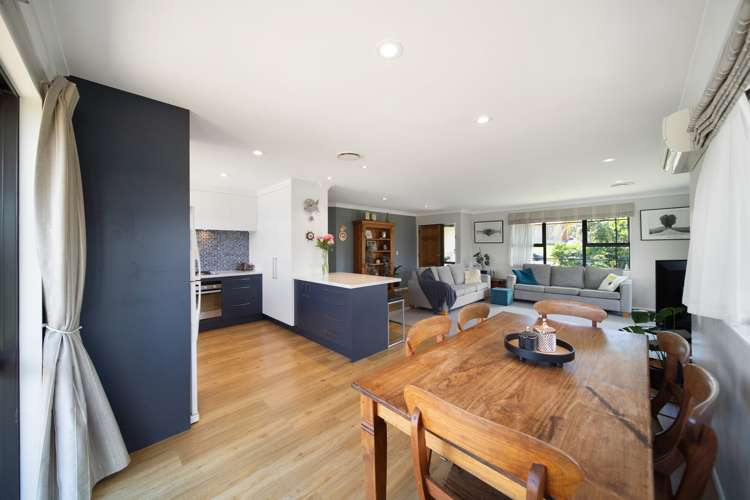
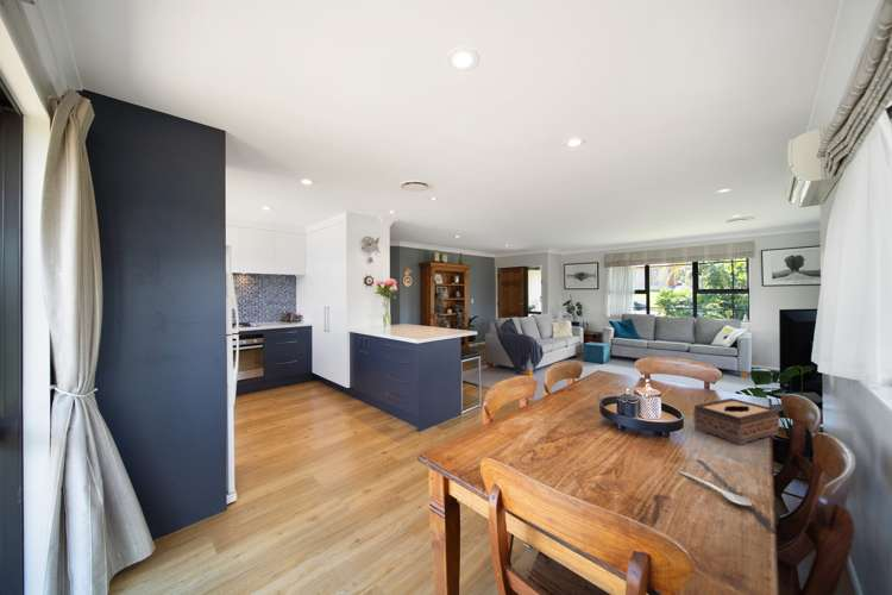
+ tissue box [692,397,780,446]
+ soupspoon [679,470,753,507]
